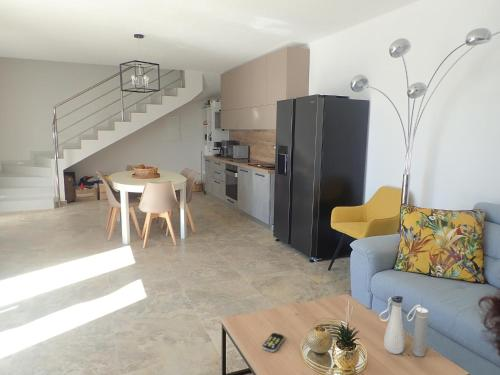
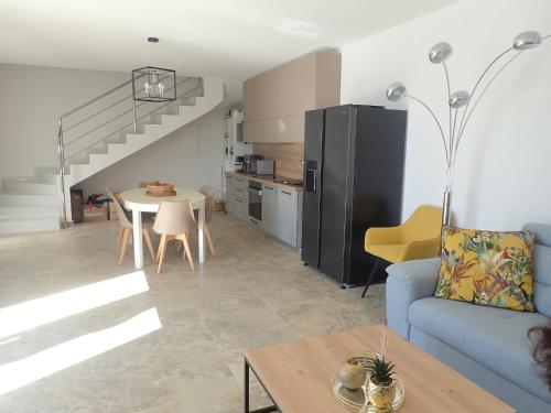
- remote control [262,332,285,353]
- water bottle [379,295,429,358]
